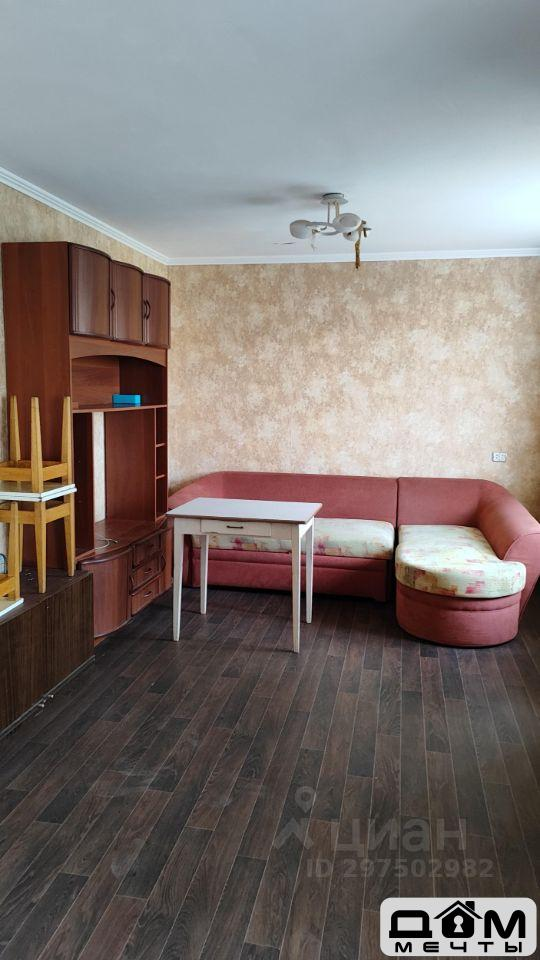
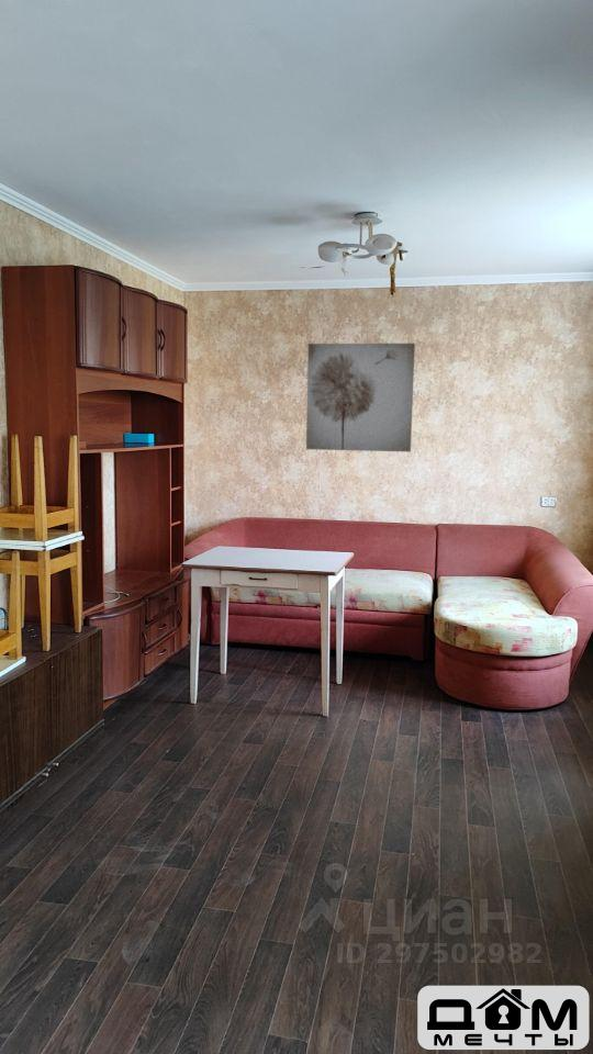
+ wall art [305,343,416,453]
